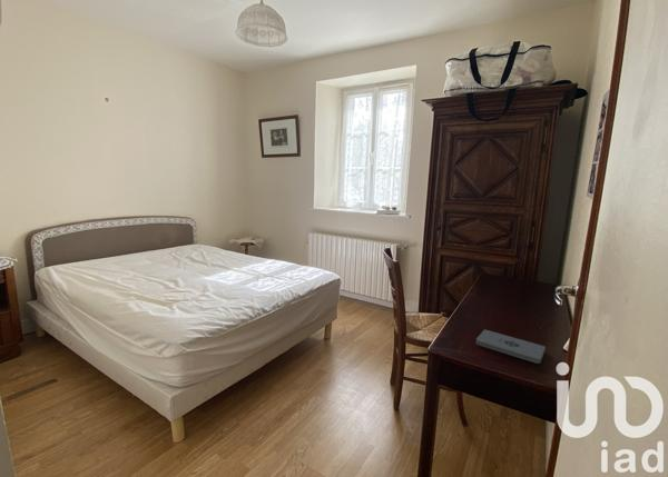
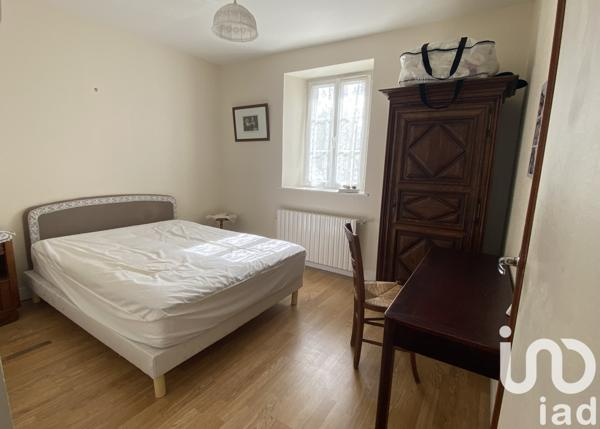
- notepad [474,328,547,365]
